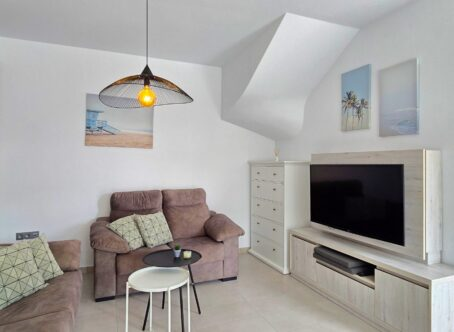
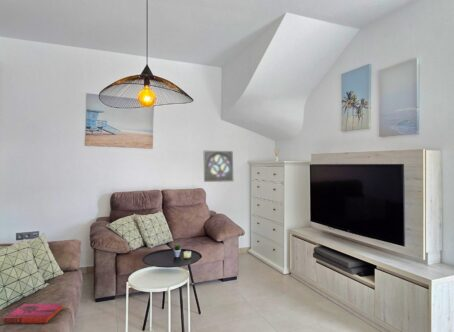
+ hardback book [2,303,64,324]
+ wall ornament [203,150,234,183]
